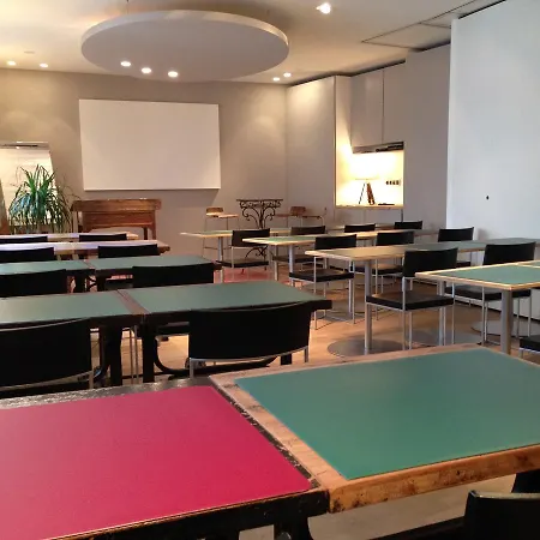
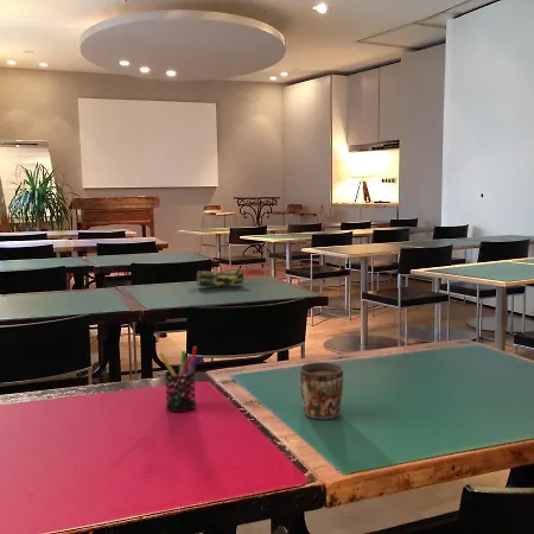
+ mug [299,361,344,420]
+ pen holder [158,345,202,413]
+ pencil case [196,267,244,288]
